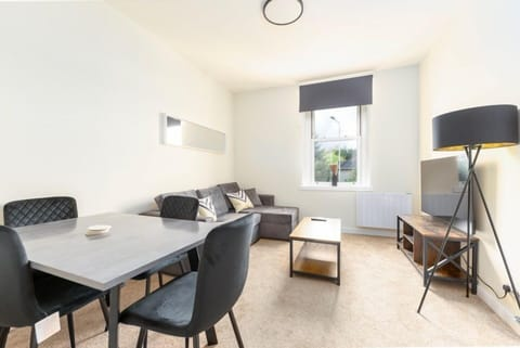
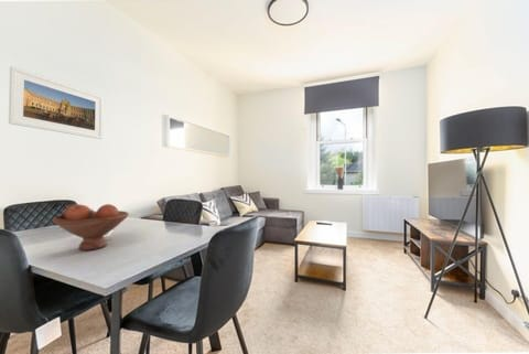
+ fruit bowl [51,203,130,251]
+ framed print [8,65,105,140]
